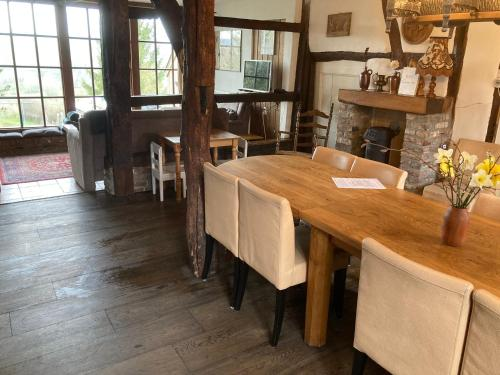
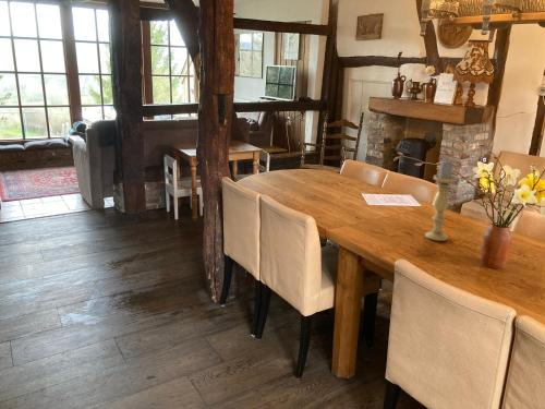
+ candle holder [424,158,457,242]
